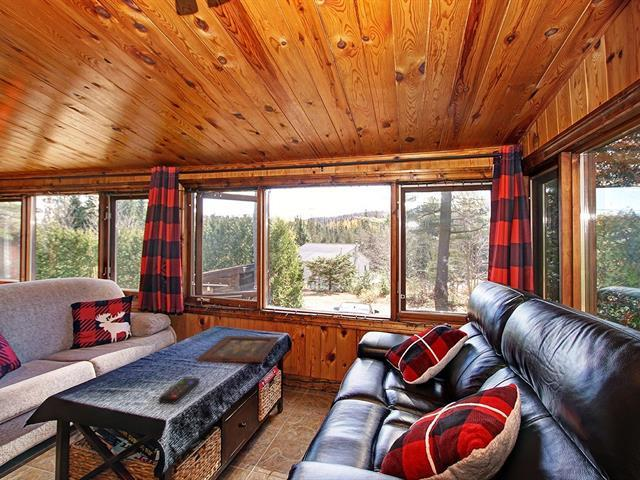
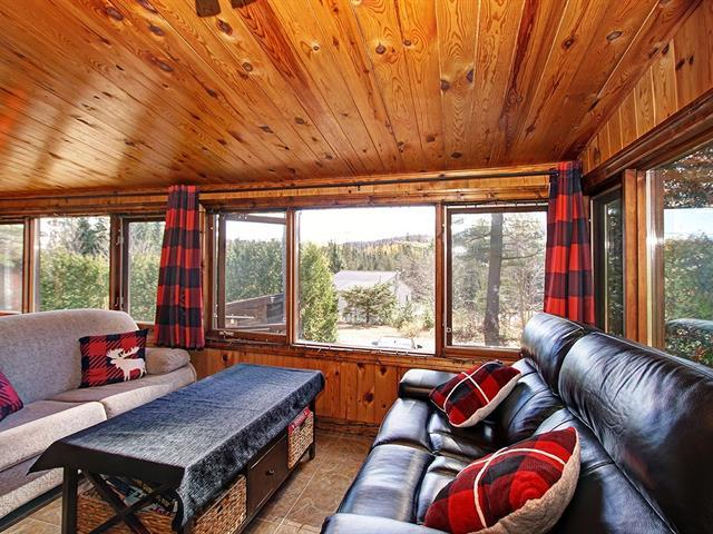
- remote control [158,377,200,404]
- religious icon [196,335,281,363]
